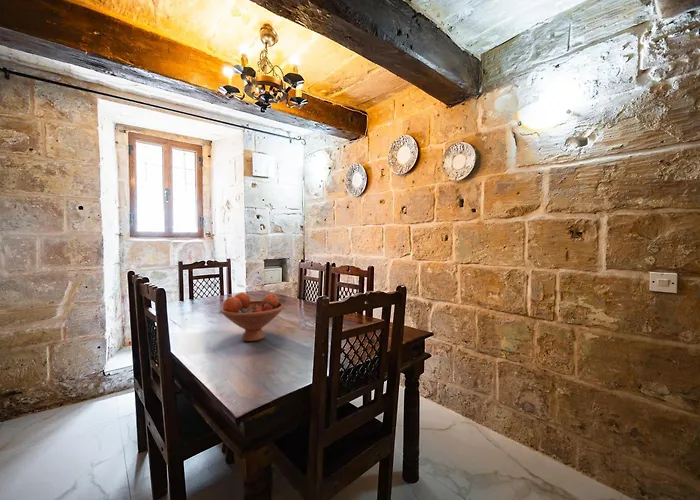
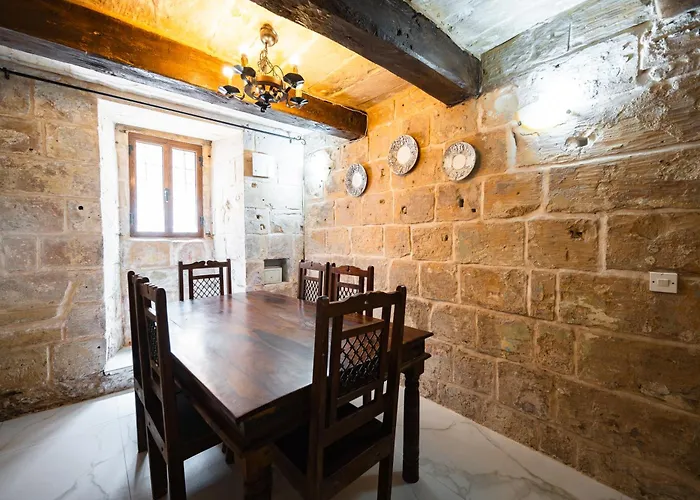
- fruit bowl [220,291,285,342]
